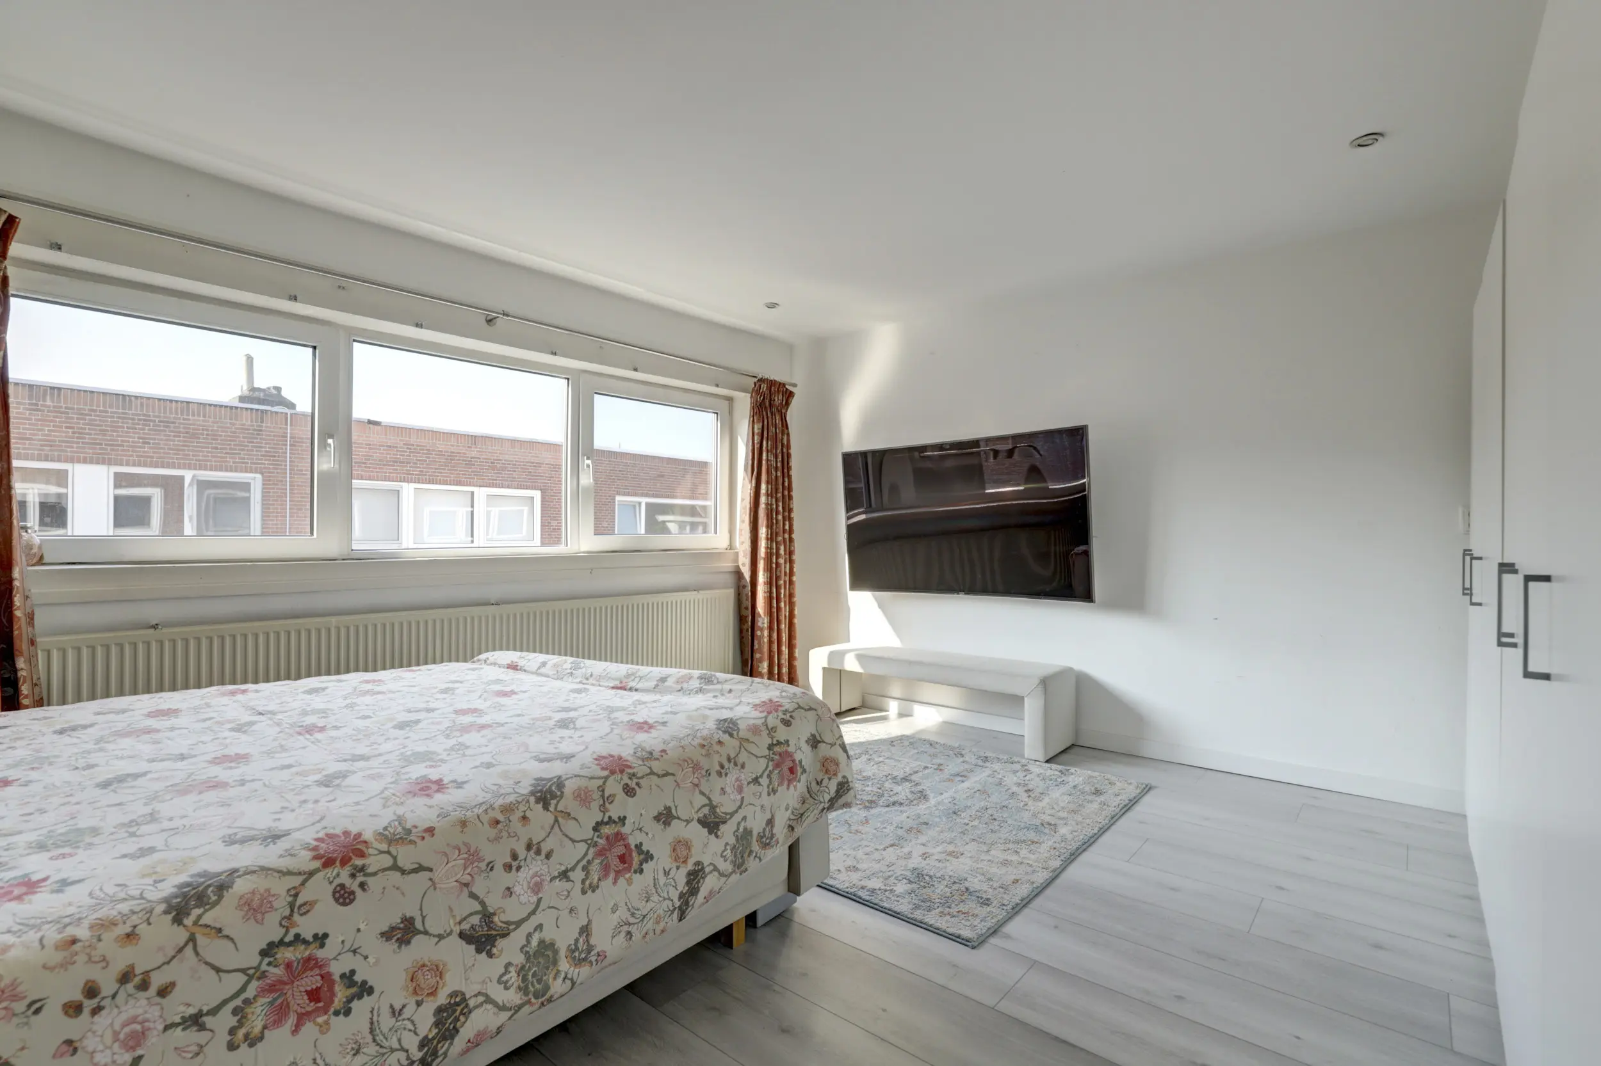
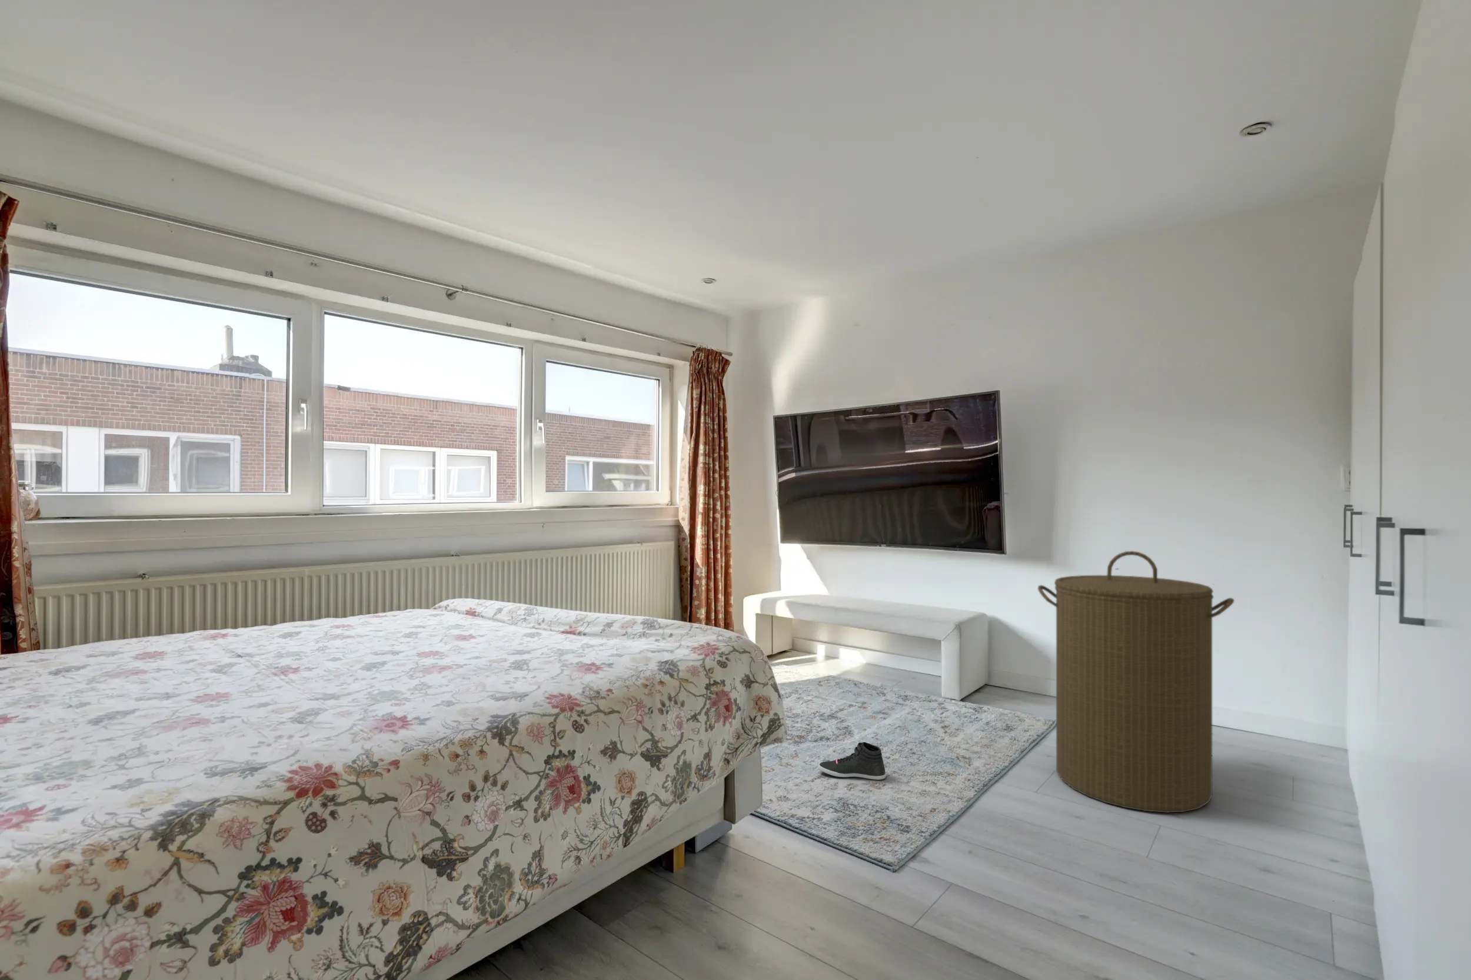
+ laundry hamper [1037,550,1235,814]
+ sneaker [817,742,886,780]
